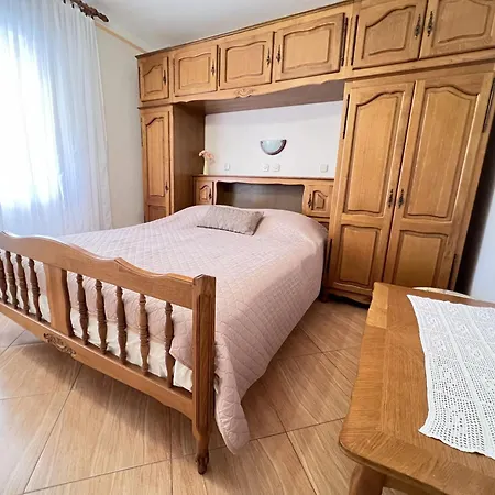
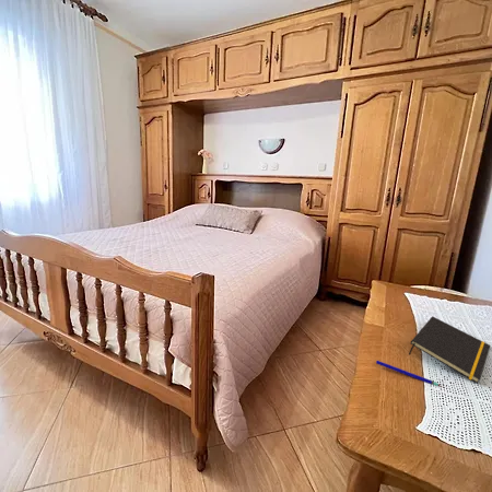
+ notepad [408,315,491,385]
+ pen [375,360,441,387]
